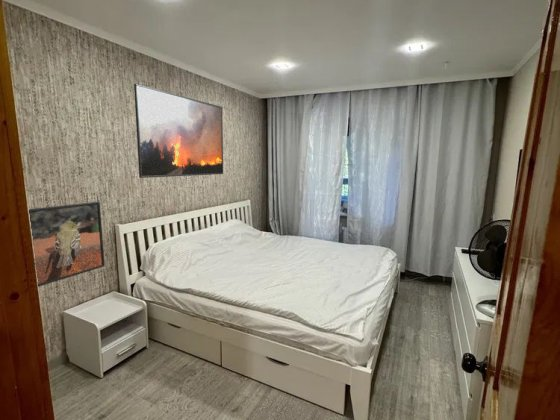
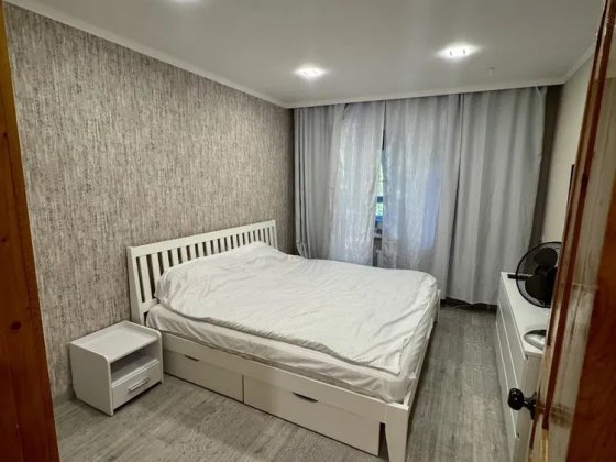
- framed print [133,83,224,179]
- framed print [28,201,106,288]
